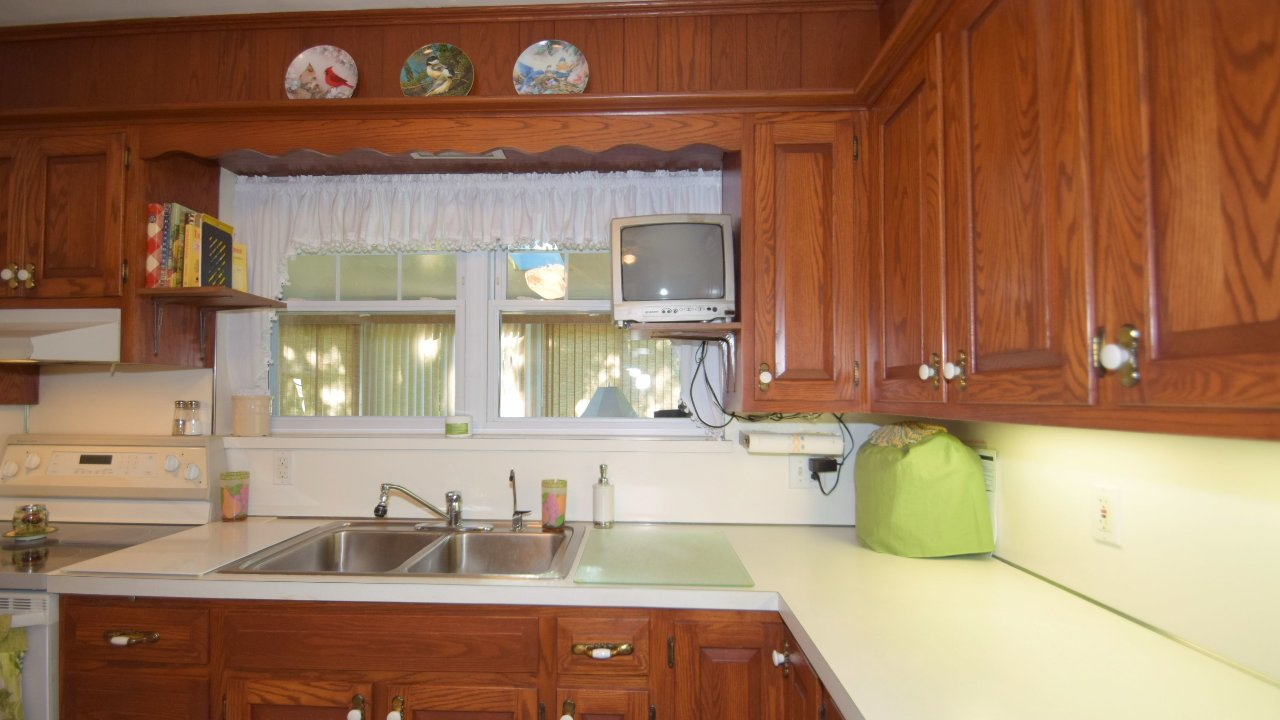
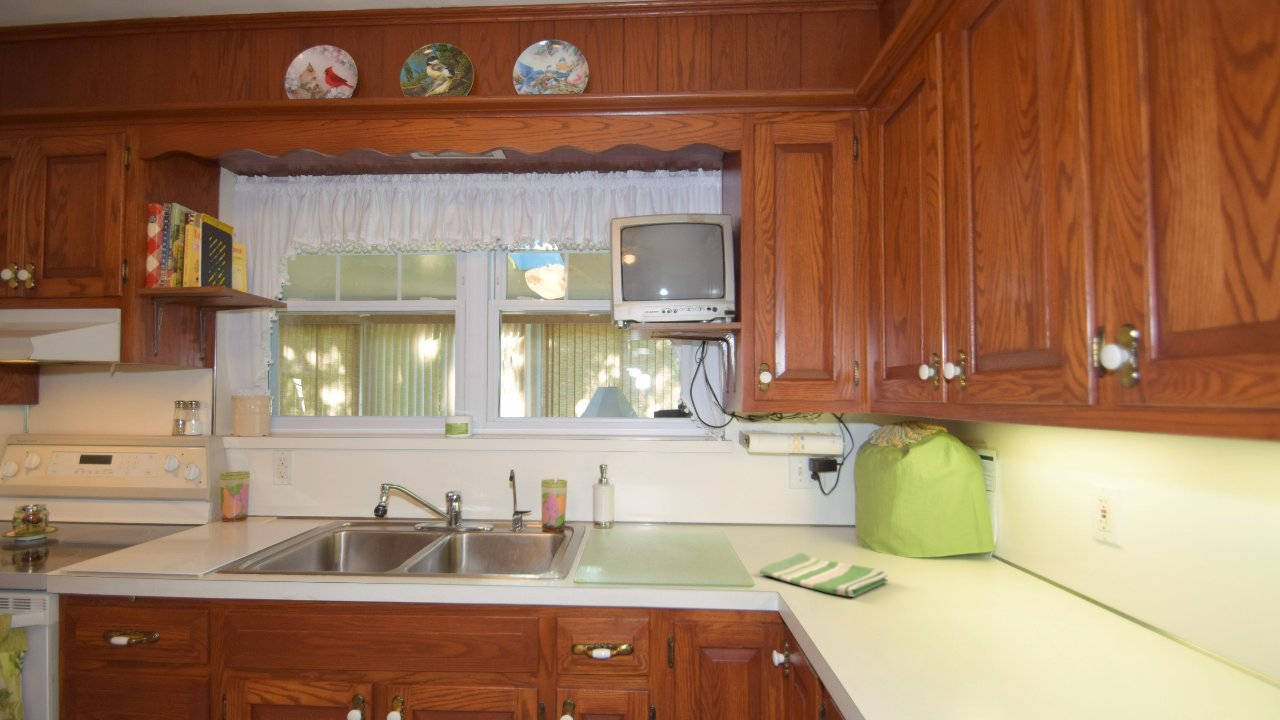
+ dish towel [759,551,889,598]
